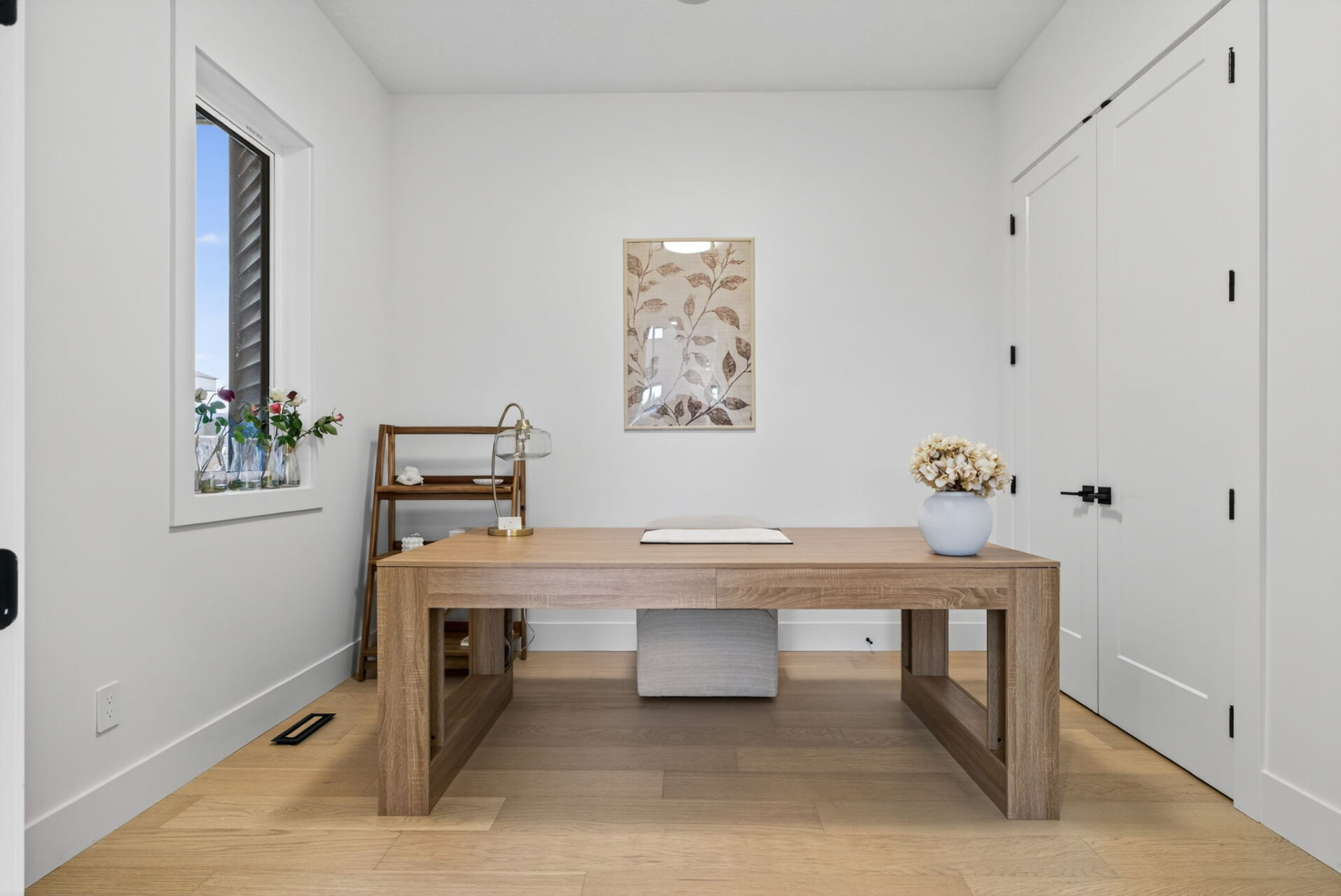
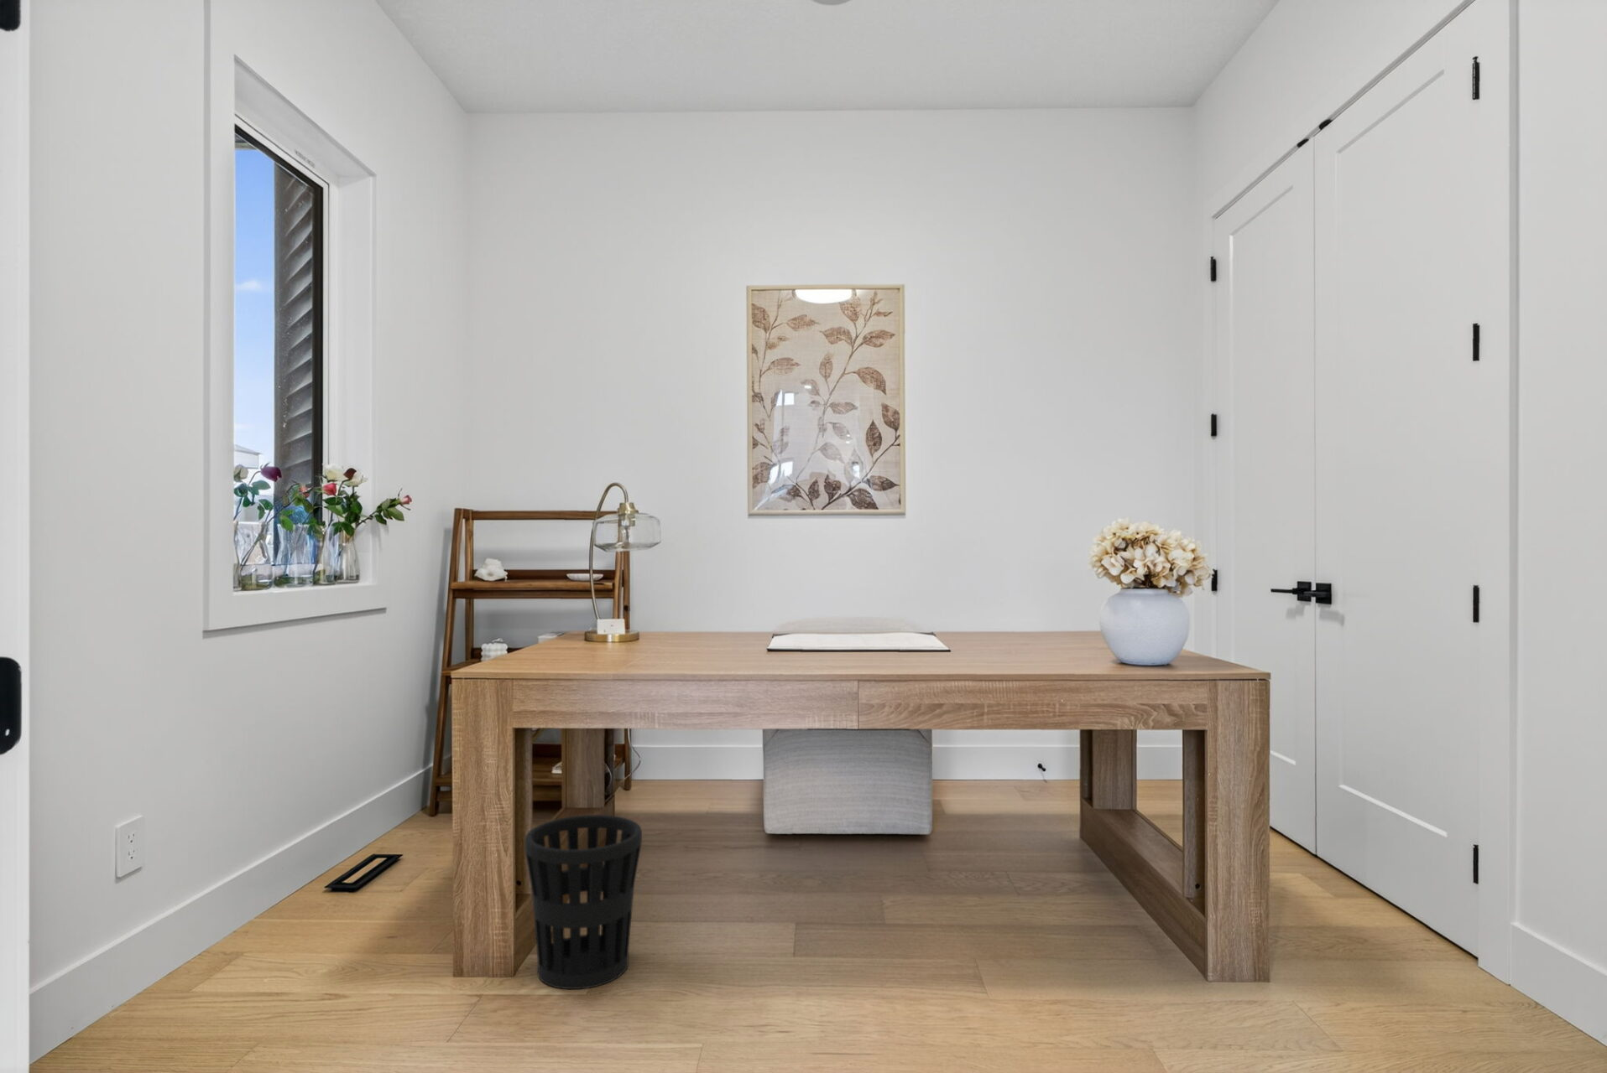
+ wastebasket [524,814,642,990]
